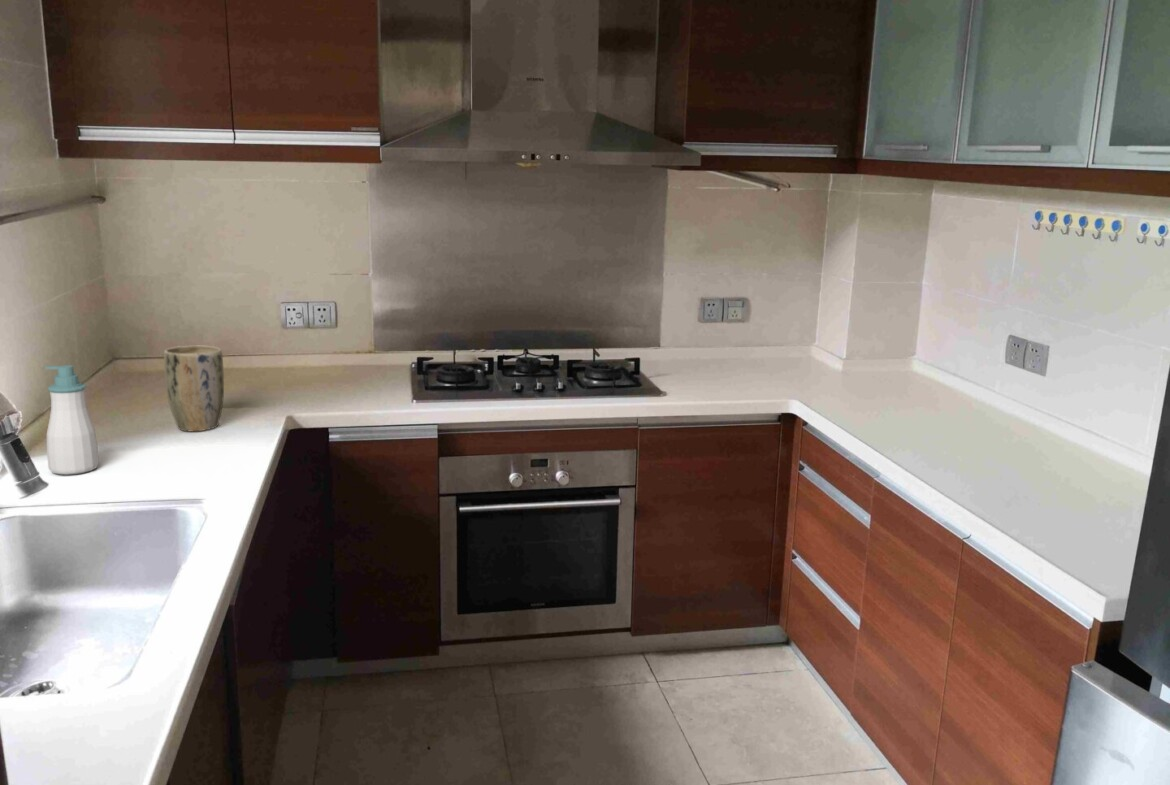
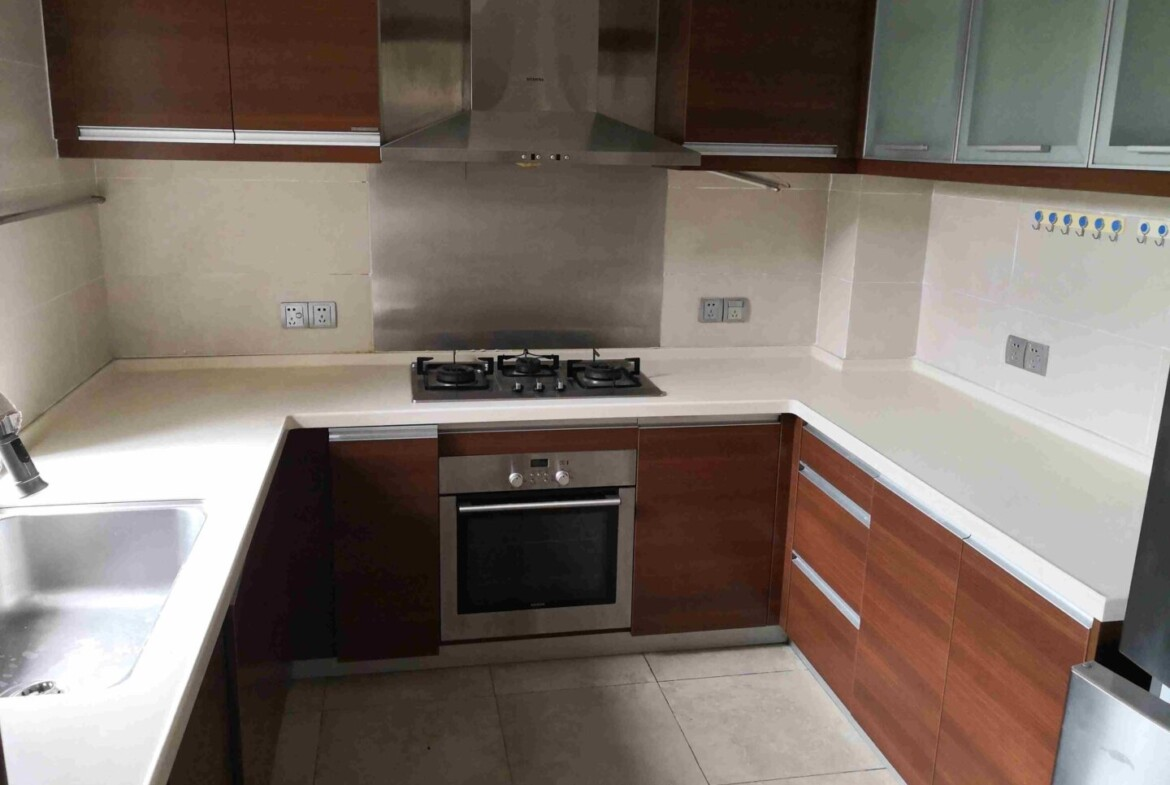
- soap bottle [44,364,100,476]
- plant pot [163,345,225,432]
